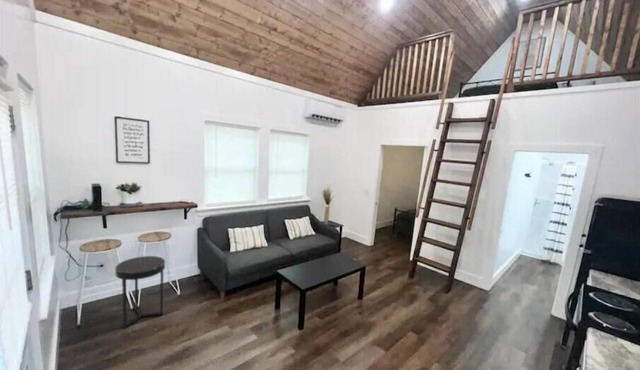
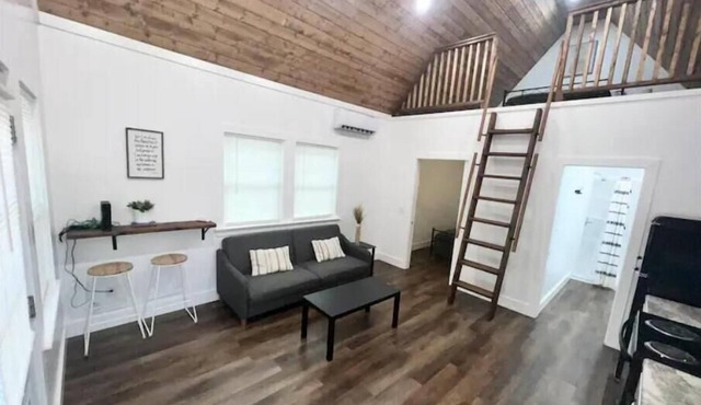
- side table [114,255,166,329]
